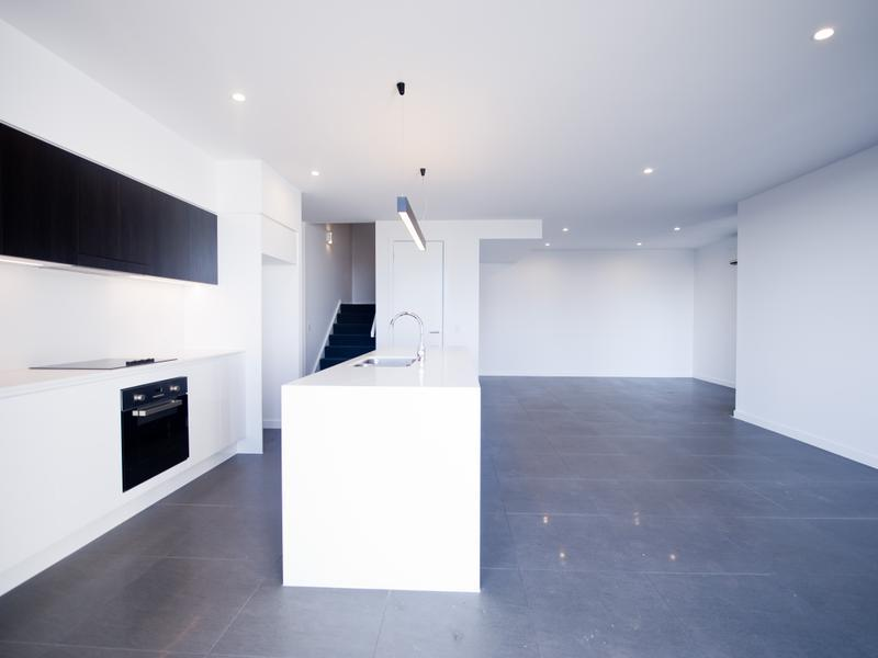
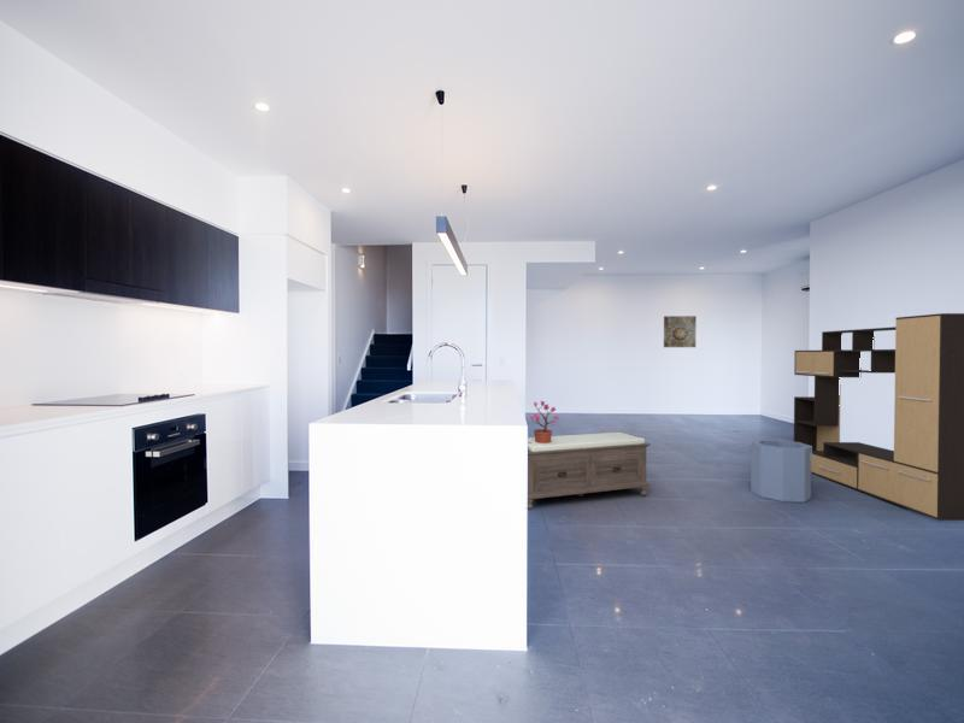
+ potted plant [529,400,562,443]
+ trash can [750,439,812,504]
+ wall art [663,315,698,348]
+ media console [793,312,964,522]
+ bench [527,430,652,510]
